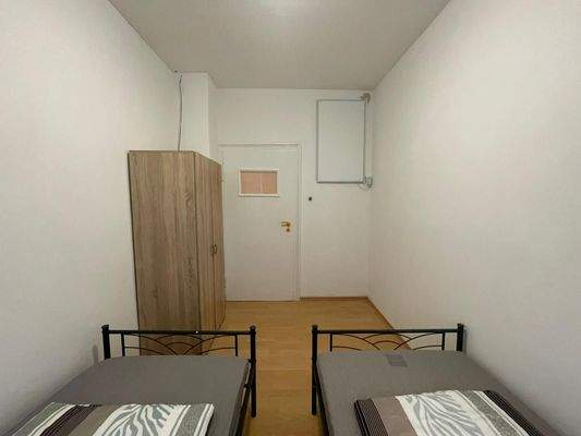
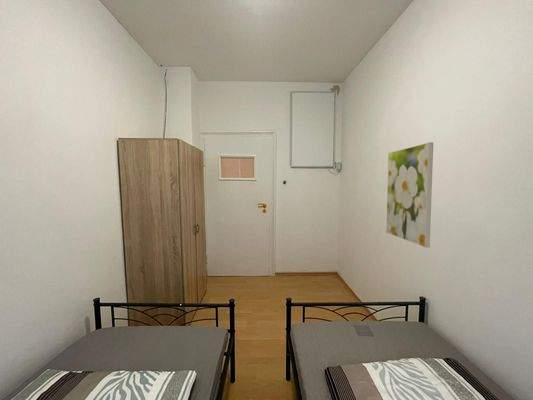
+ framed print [385,141,434,248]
